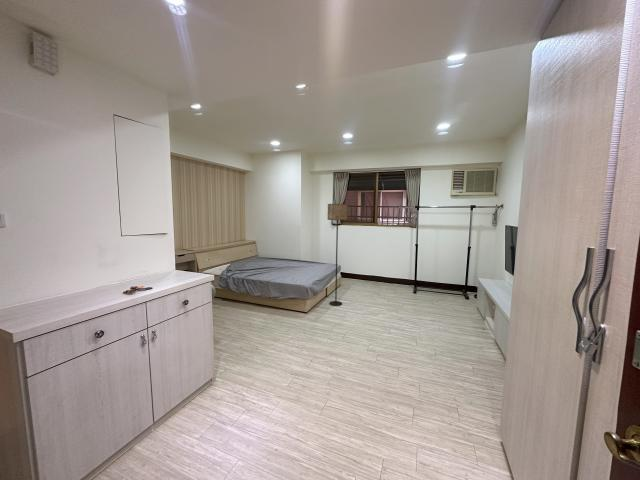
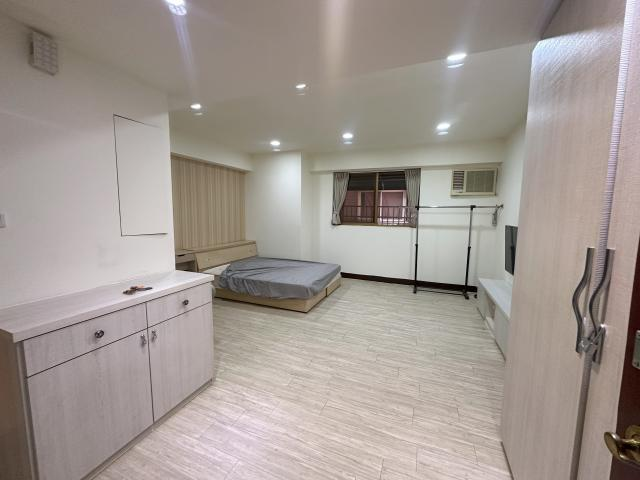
- floor lamp [327,203,349,307]
